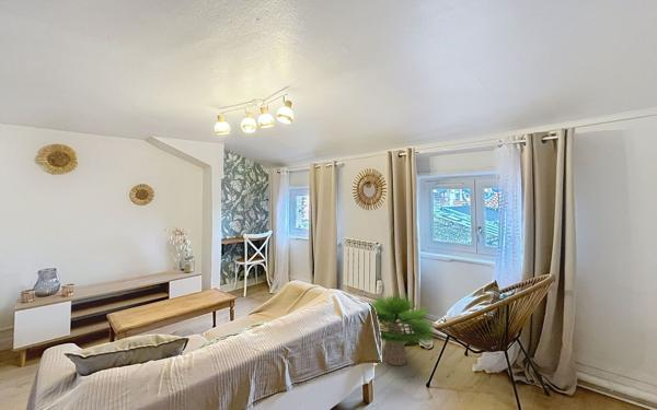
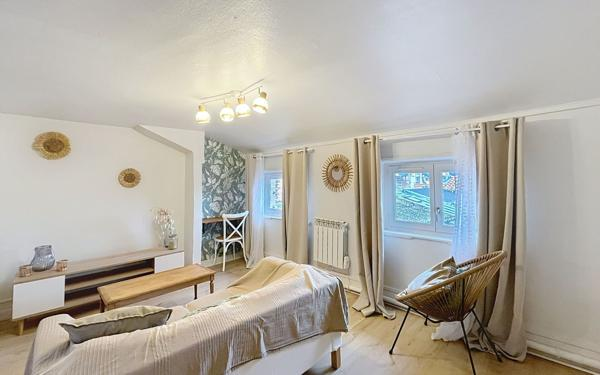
- potted plant [368,291,435,366]
